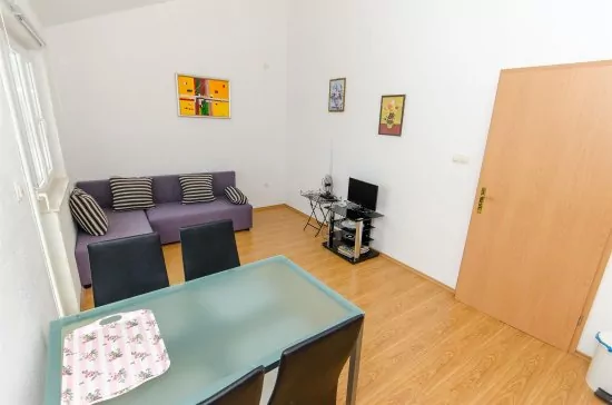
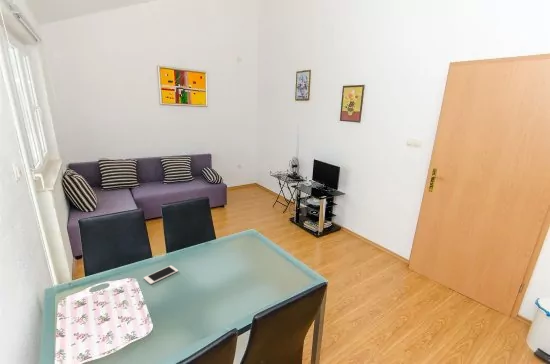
+ cell phone [143,264,179,285]
